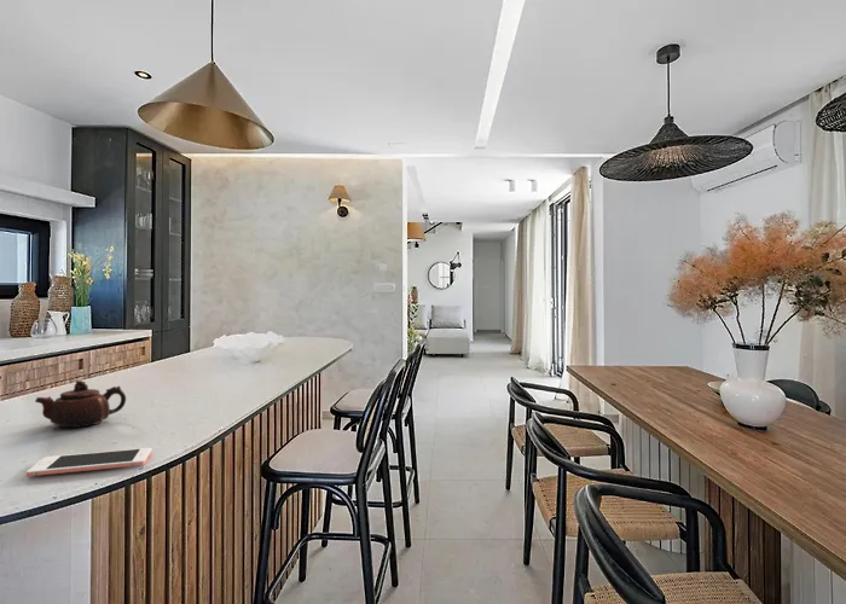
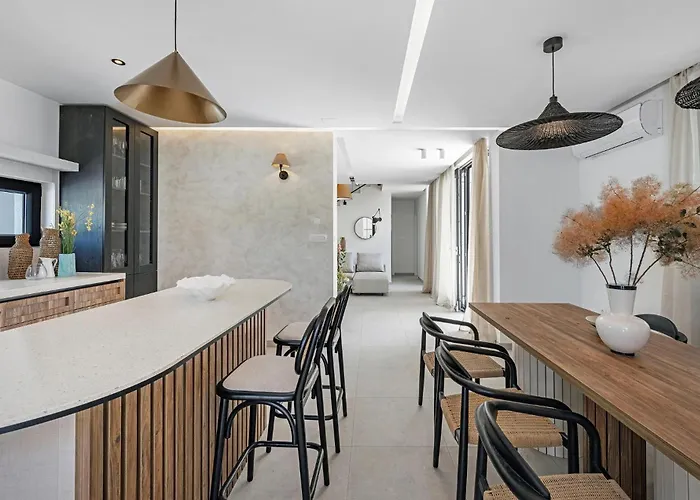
- teapot [34,379,127,429]
- cell phone [25,447,152,477]
